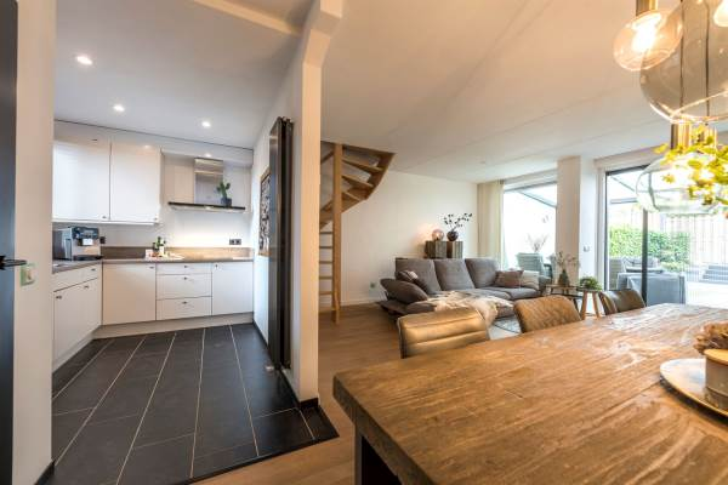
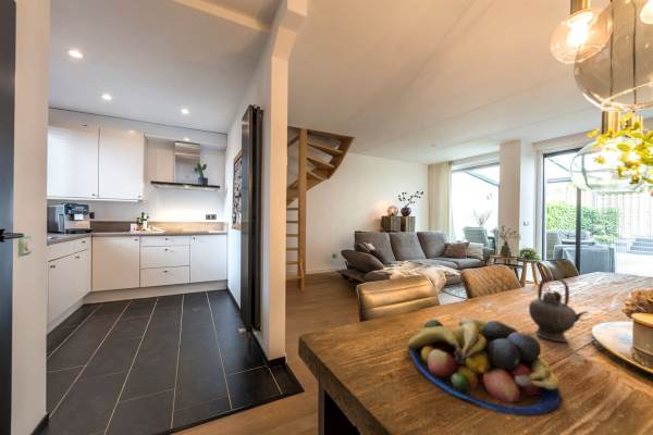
+ teapot [528,275,590,343]
+ fruit bowl [407,316,563,417]
